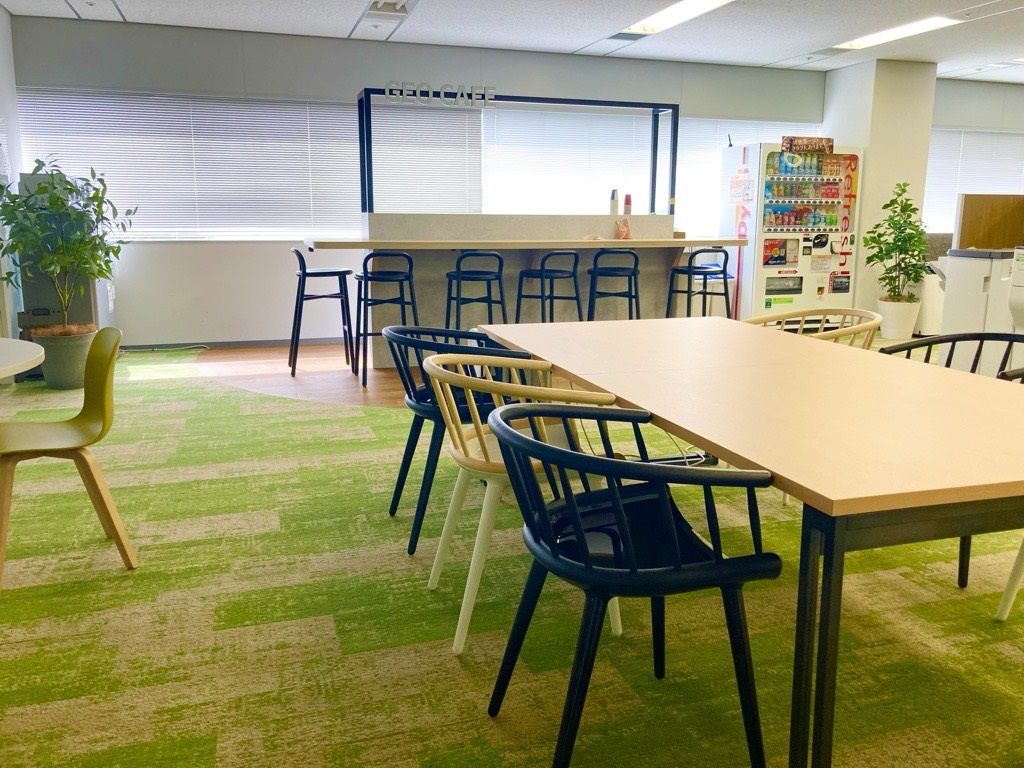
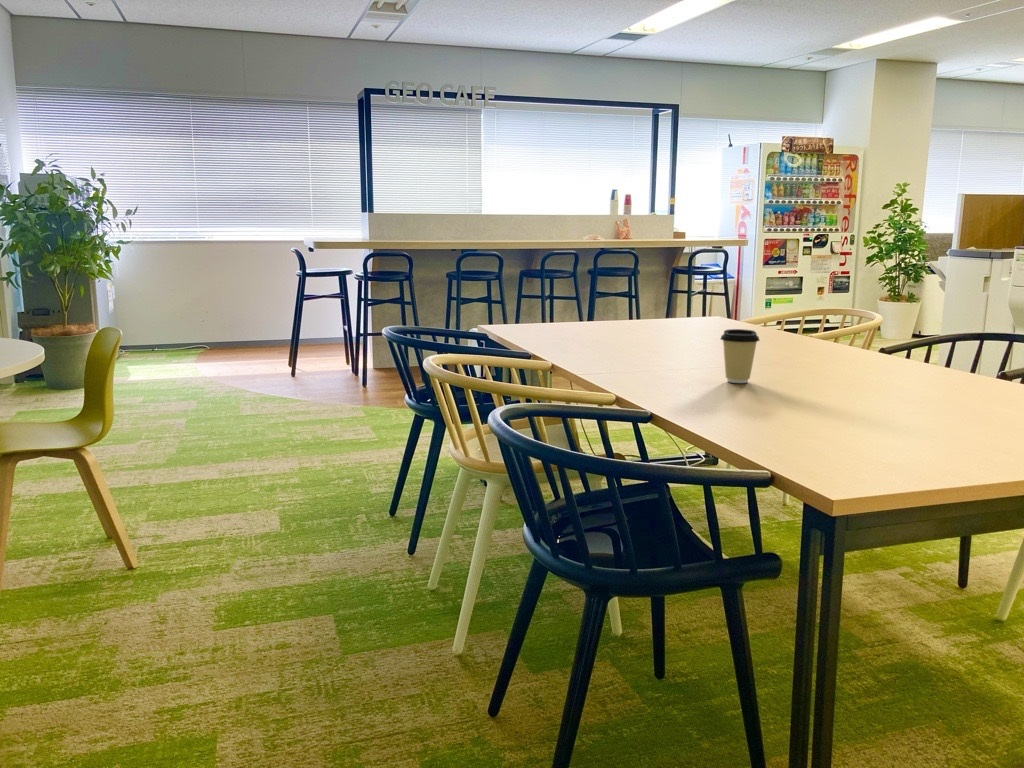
+ coffee cup [719,328,761,384]
